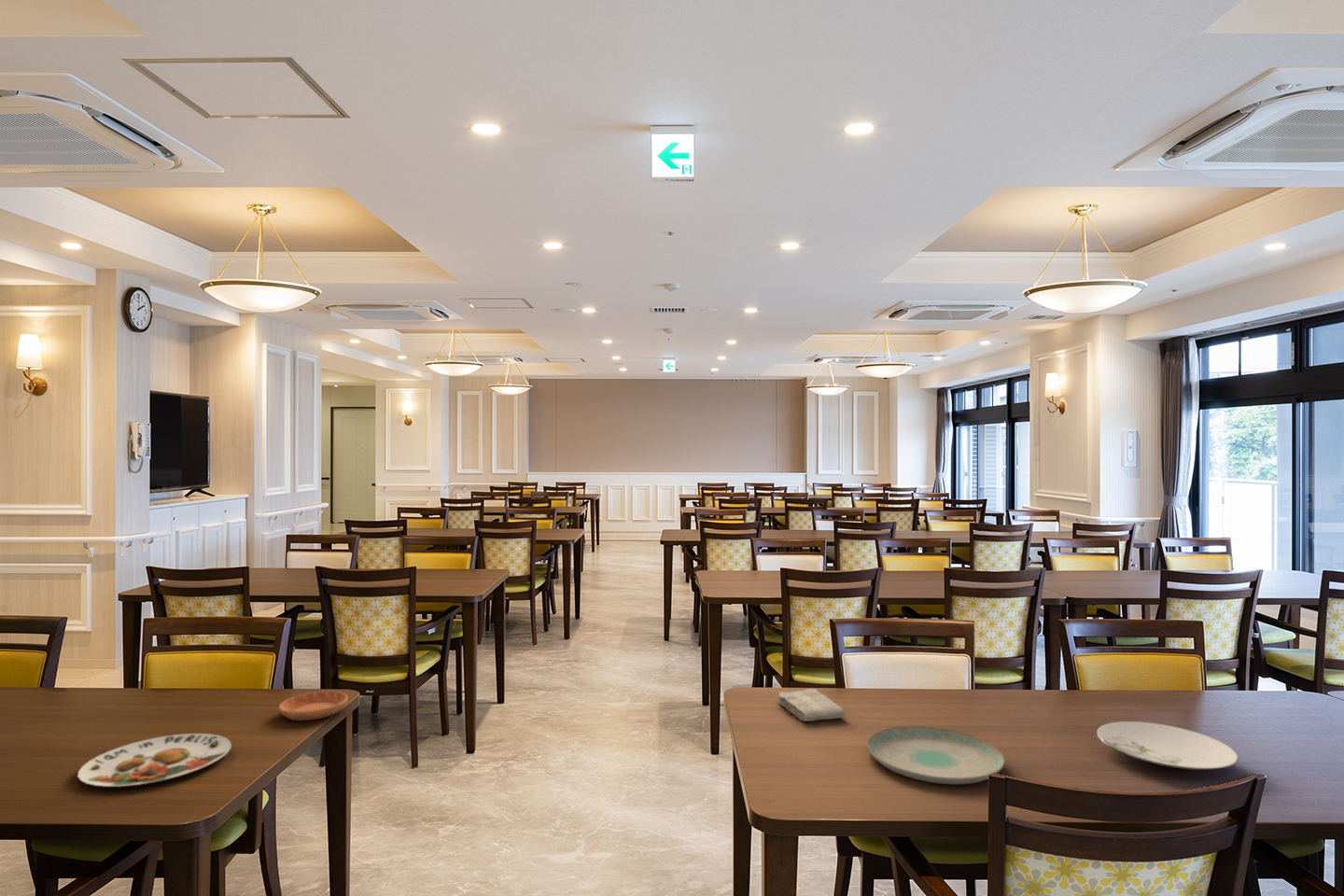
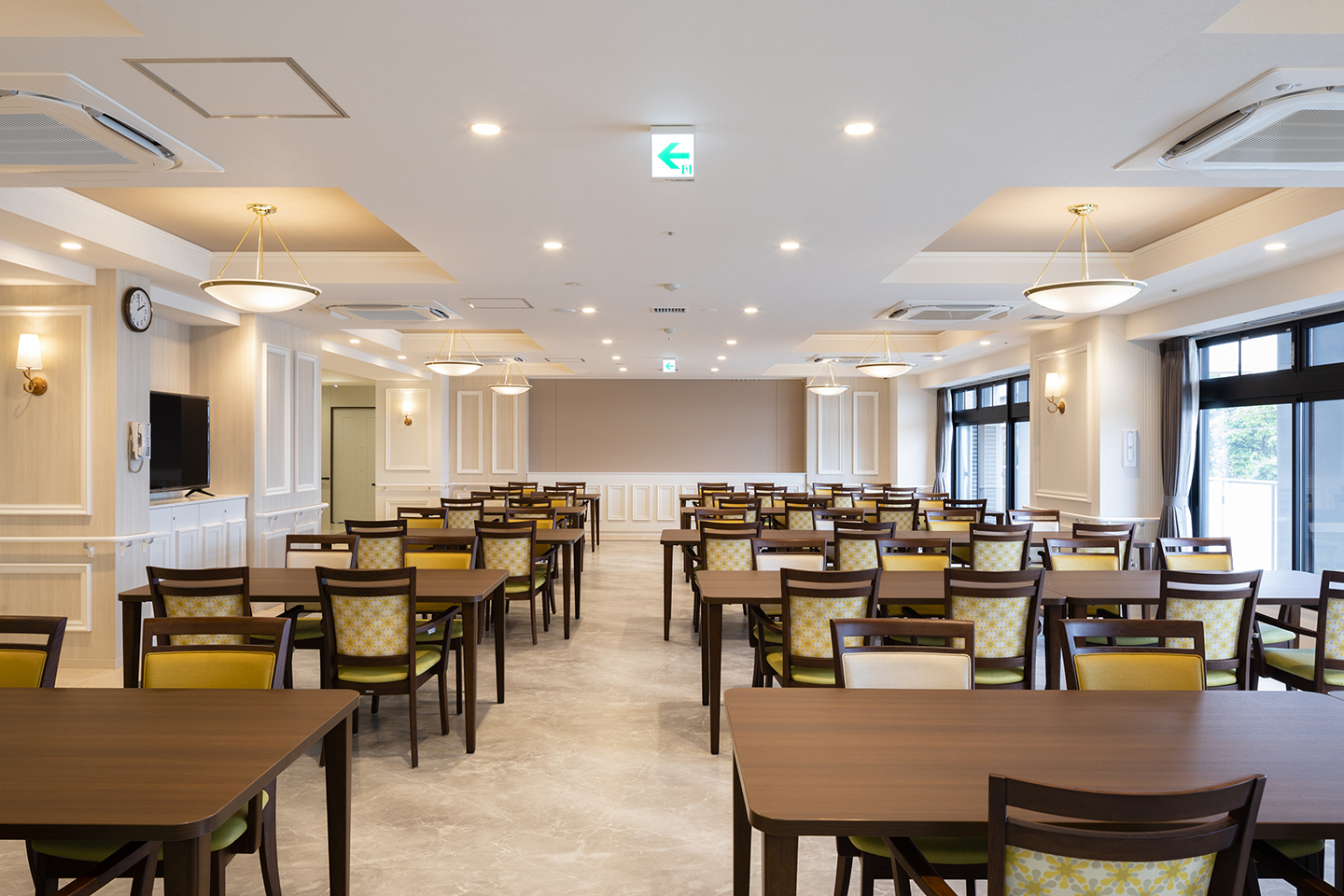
- saucer [278,691,349,721]
- plate [1096,721,1239,771]
- plate [866,725,1006,785]
- plate [77,733,232,788]
- washcloth [777,688,847,722]
